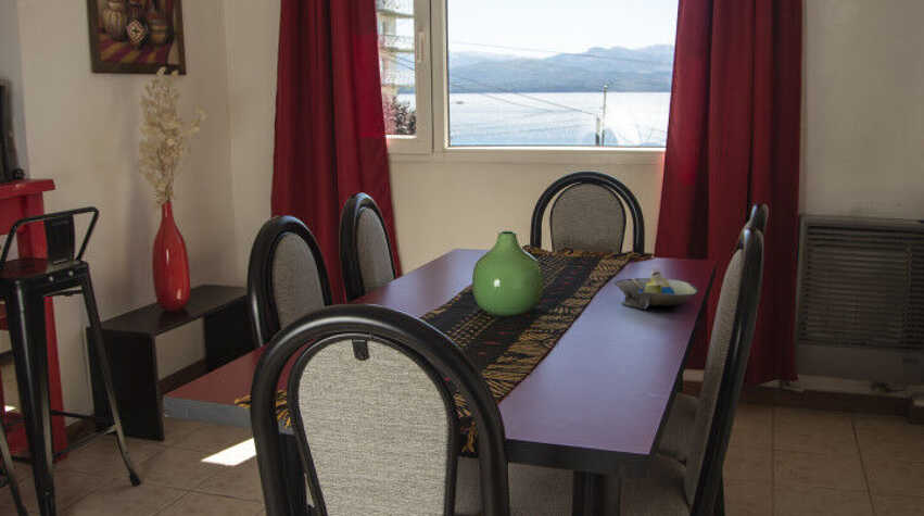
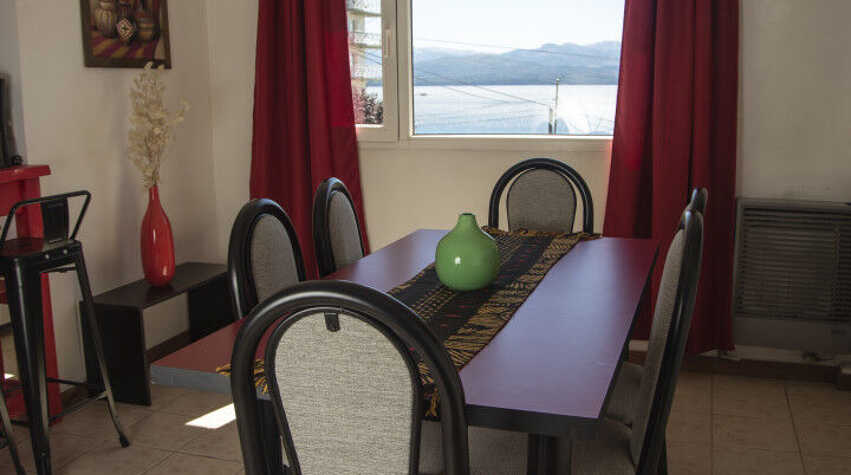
- decorative bowl [613,266,700,310]
